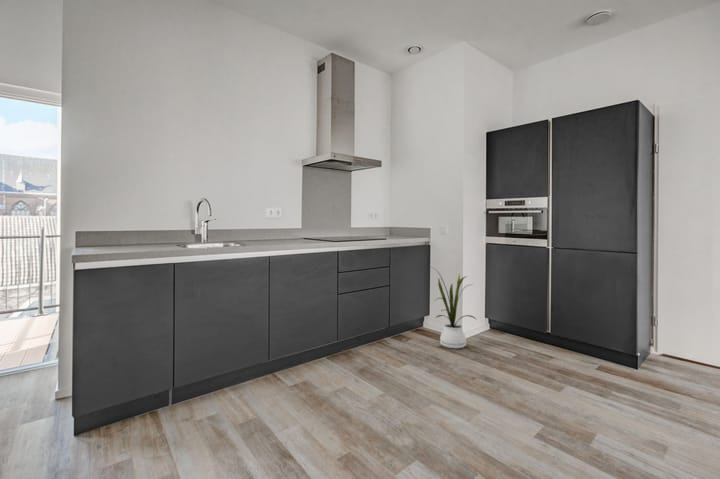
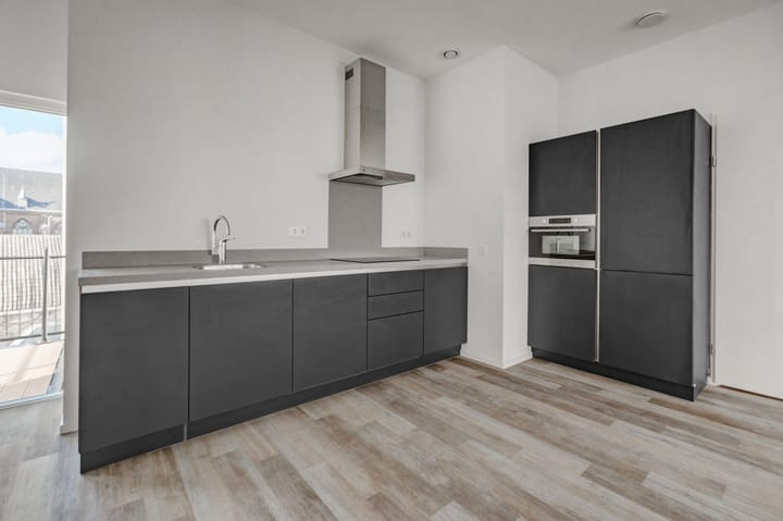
- house plant [428,265,478,349]
